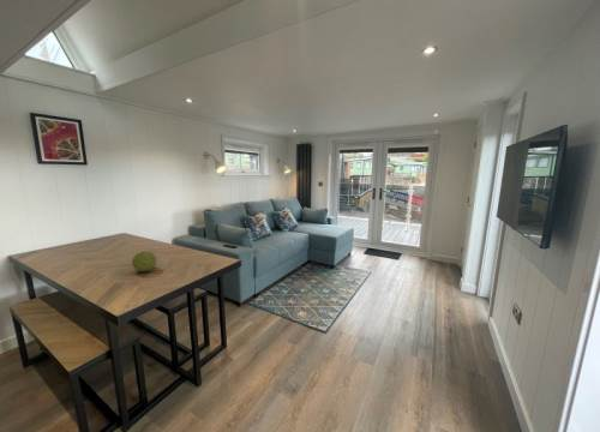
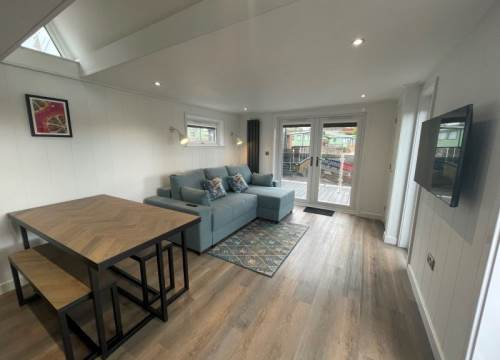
- fruit [131,250,158,272]
